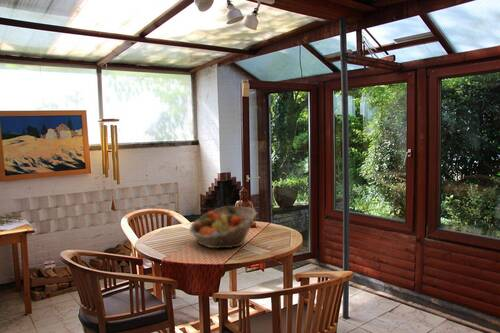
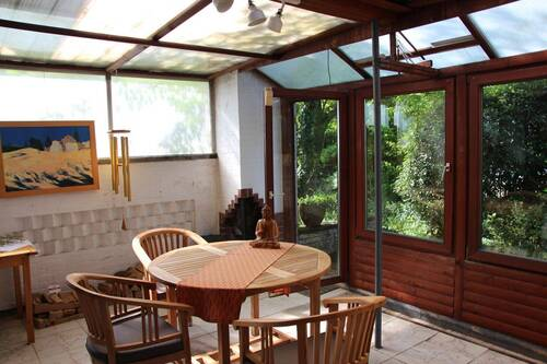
- fruit basket [188,205,257,249]
